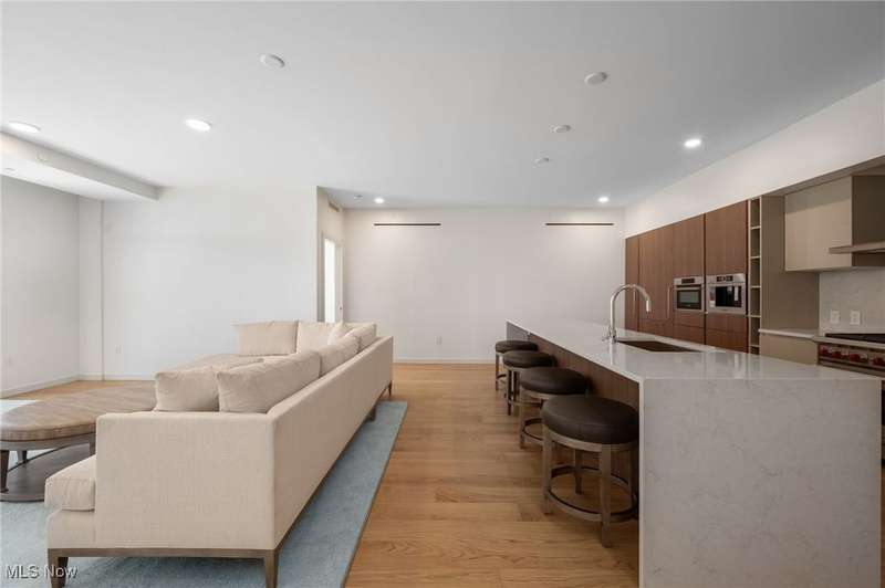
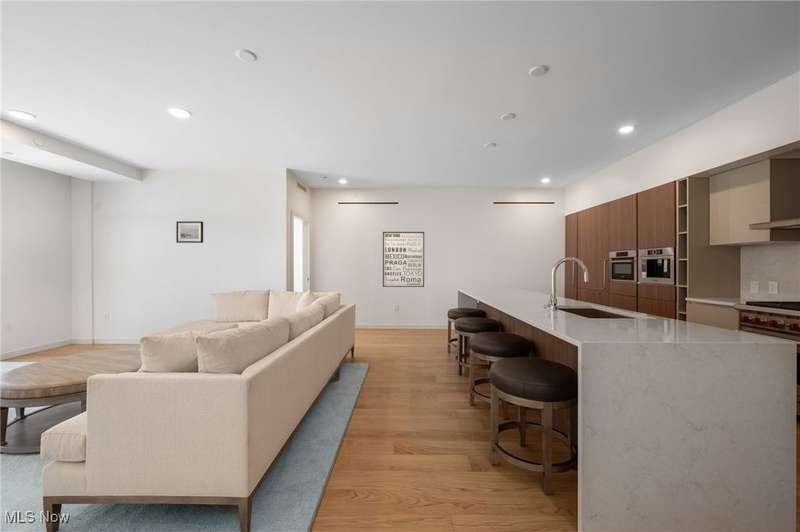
+ wall art [175,220,204,244]
+ wall art [382,231,425,288]
